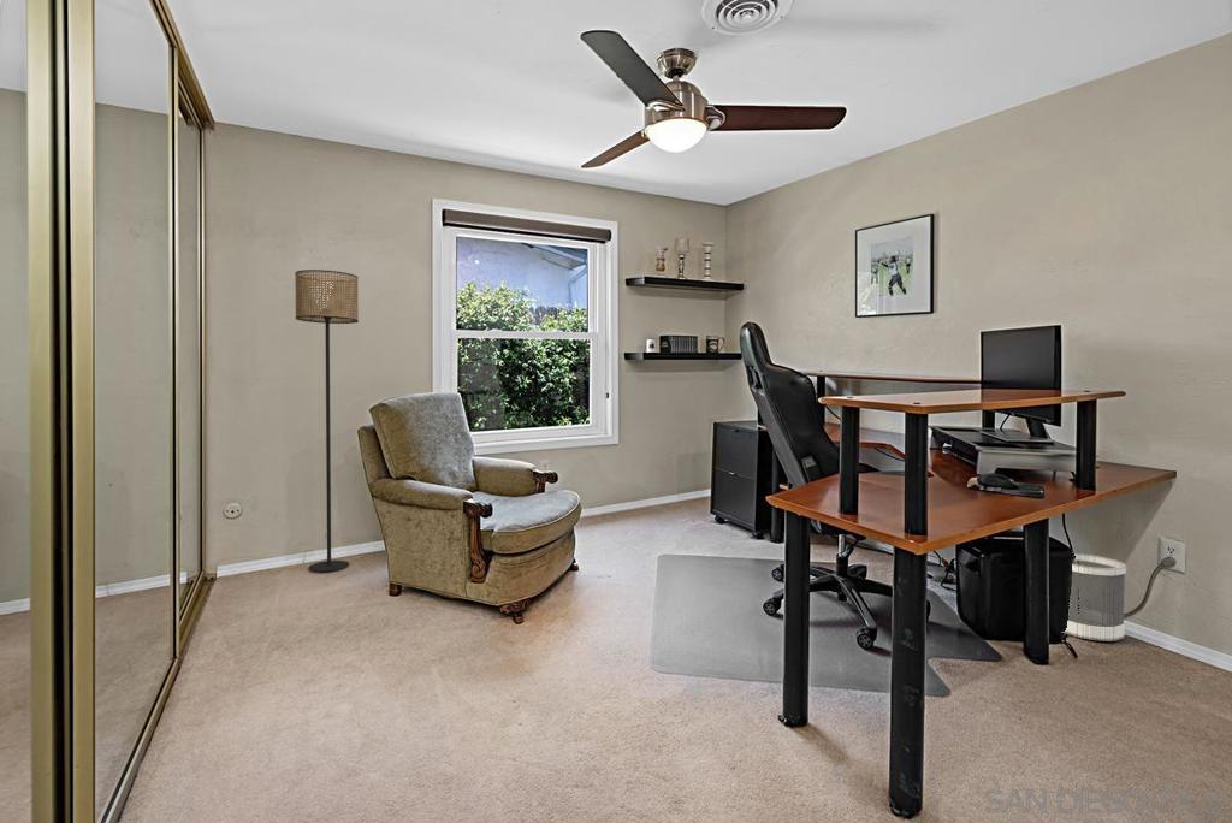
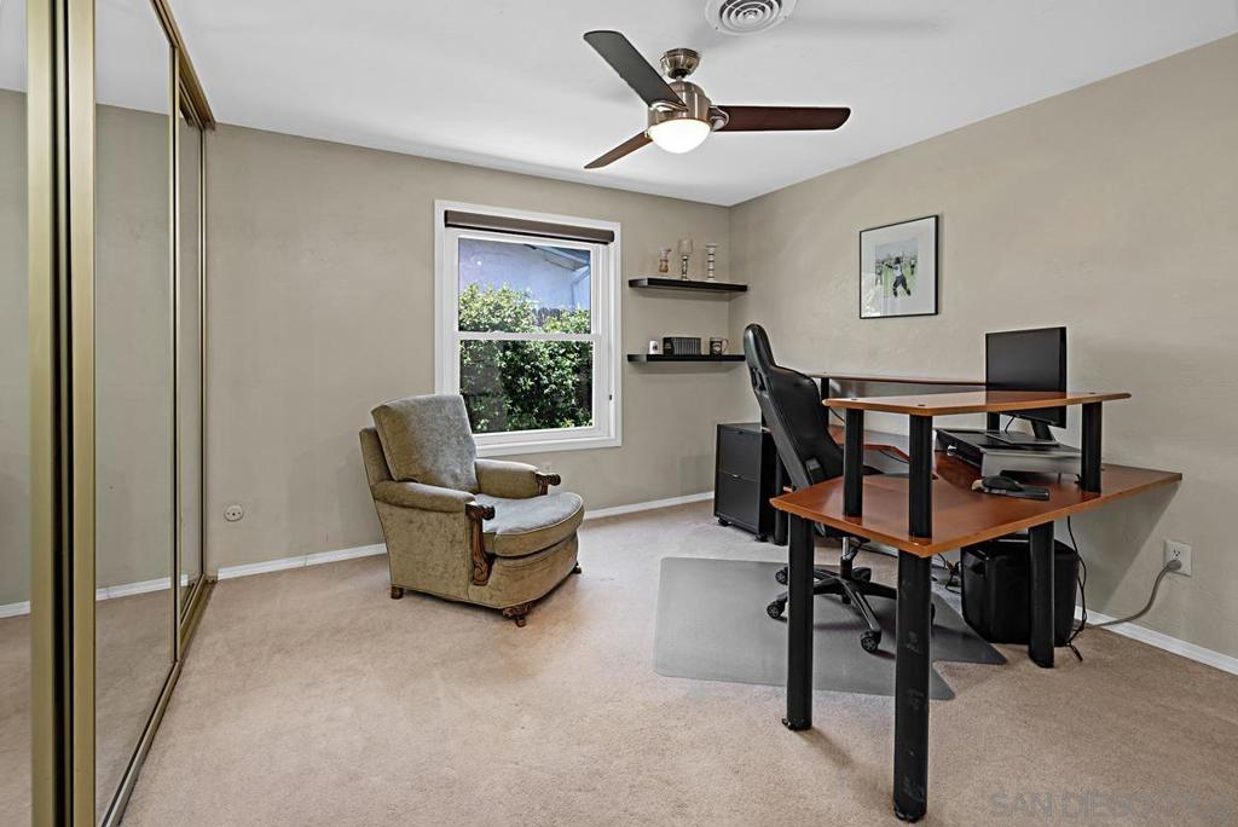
- wastebasket [1061,552,1127,643]
- floor lamp [294,268,360,573]
